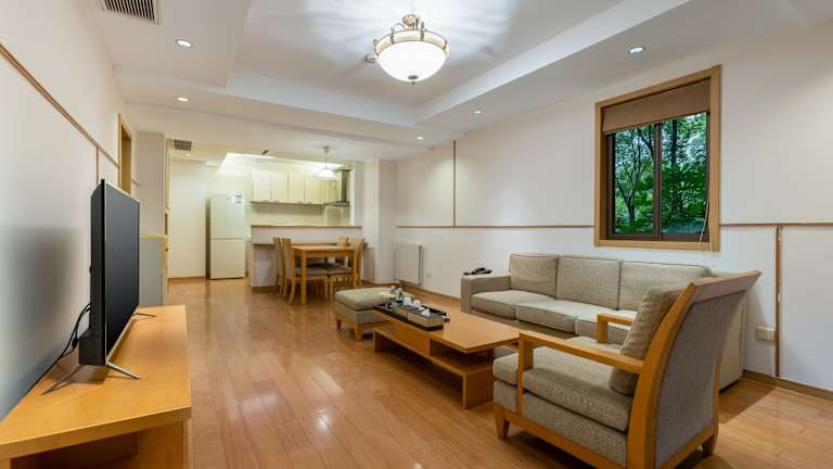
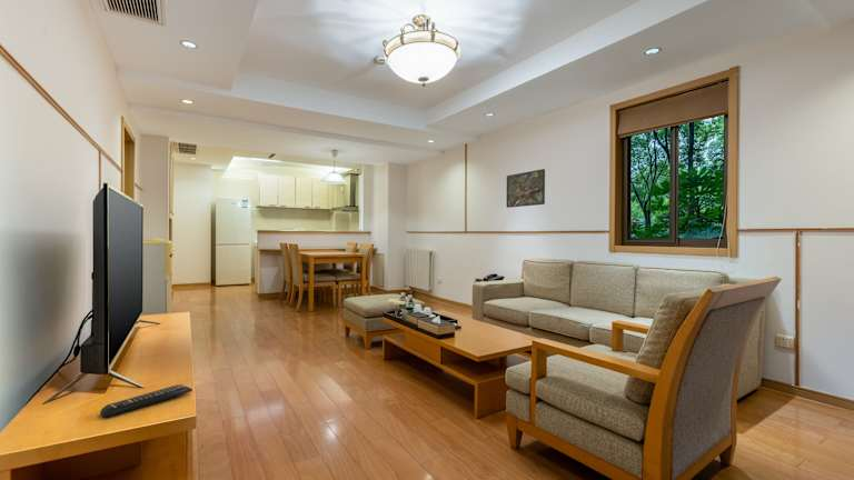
+ remote control [99,383,193,419]
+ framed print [506,168,546,209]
